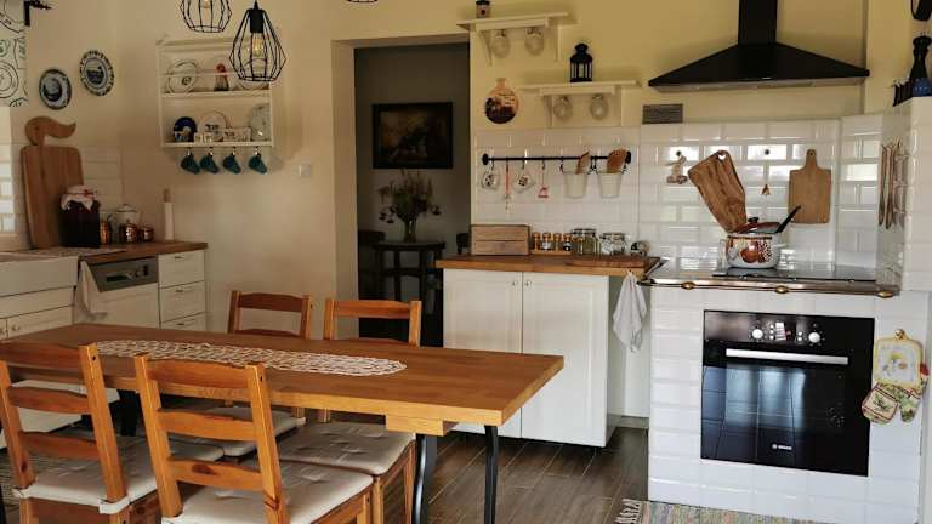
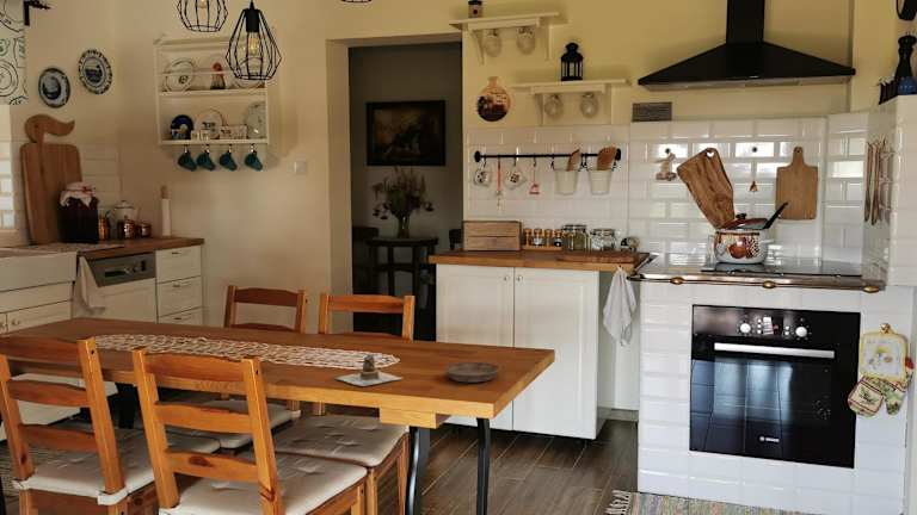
+ saucer [443,361,501,384]
+ teapot [334,353,405,387]
